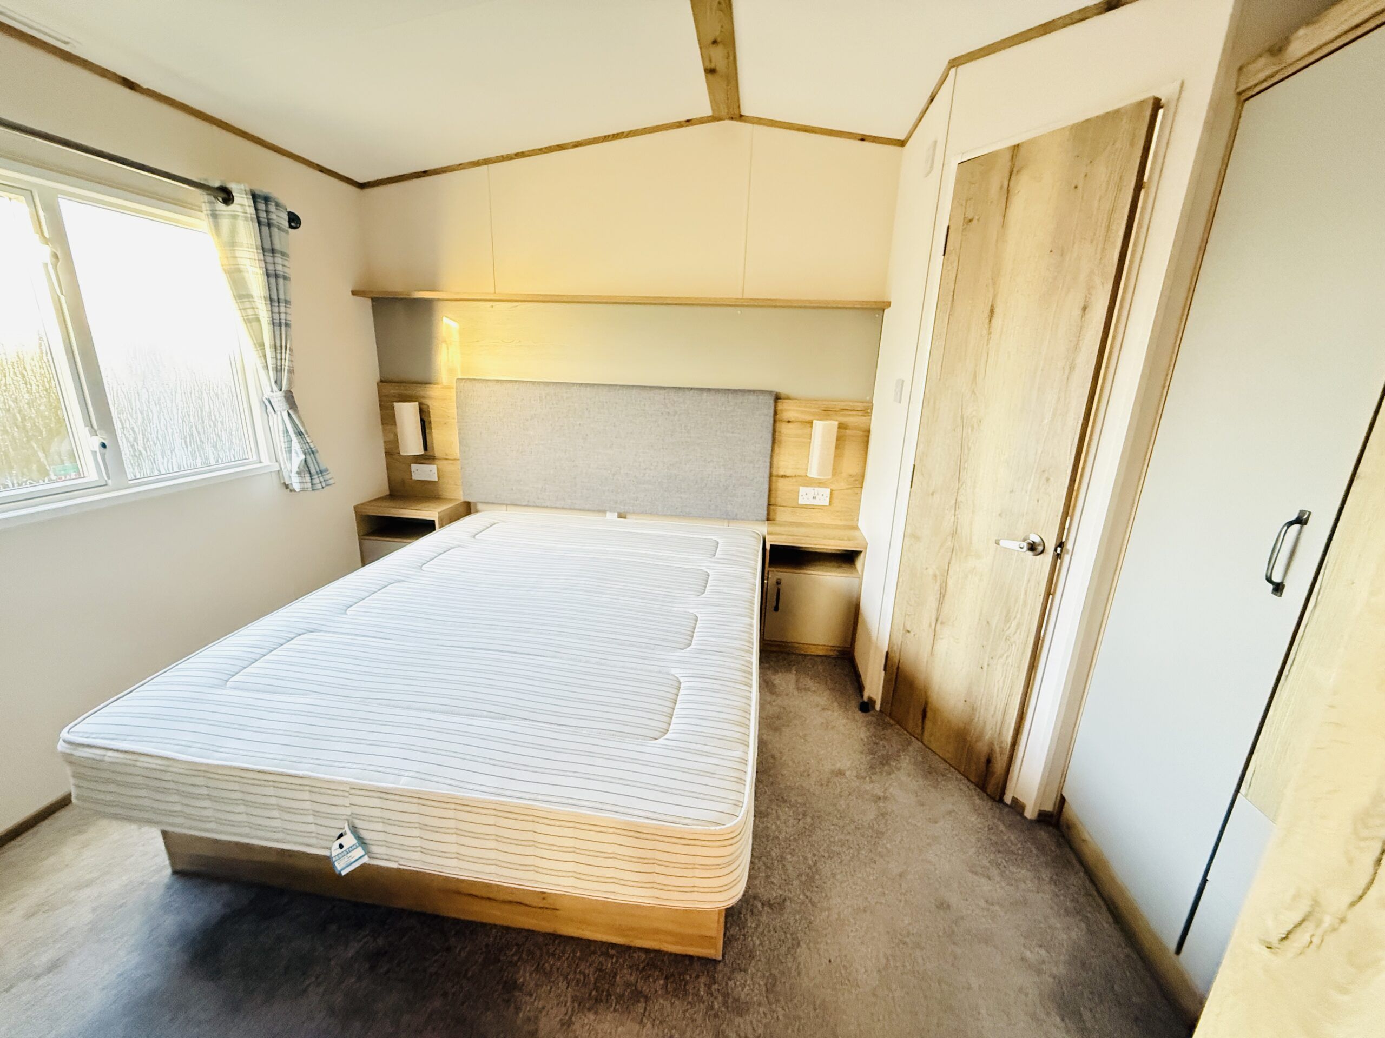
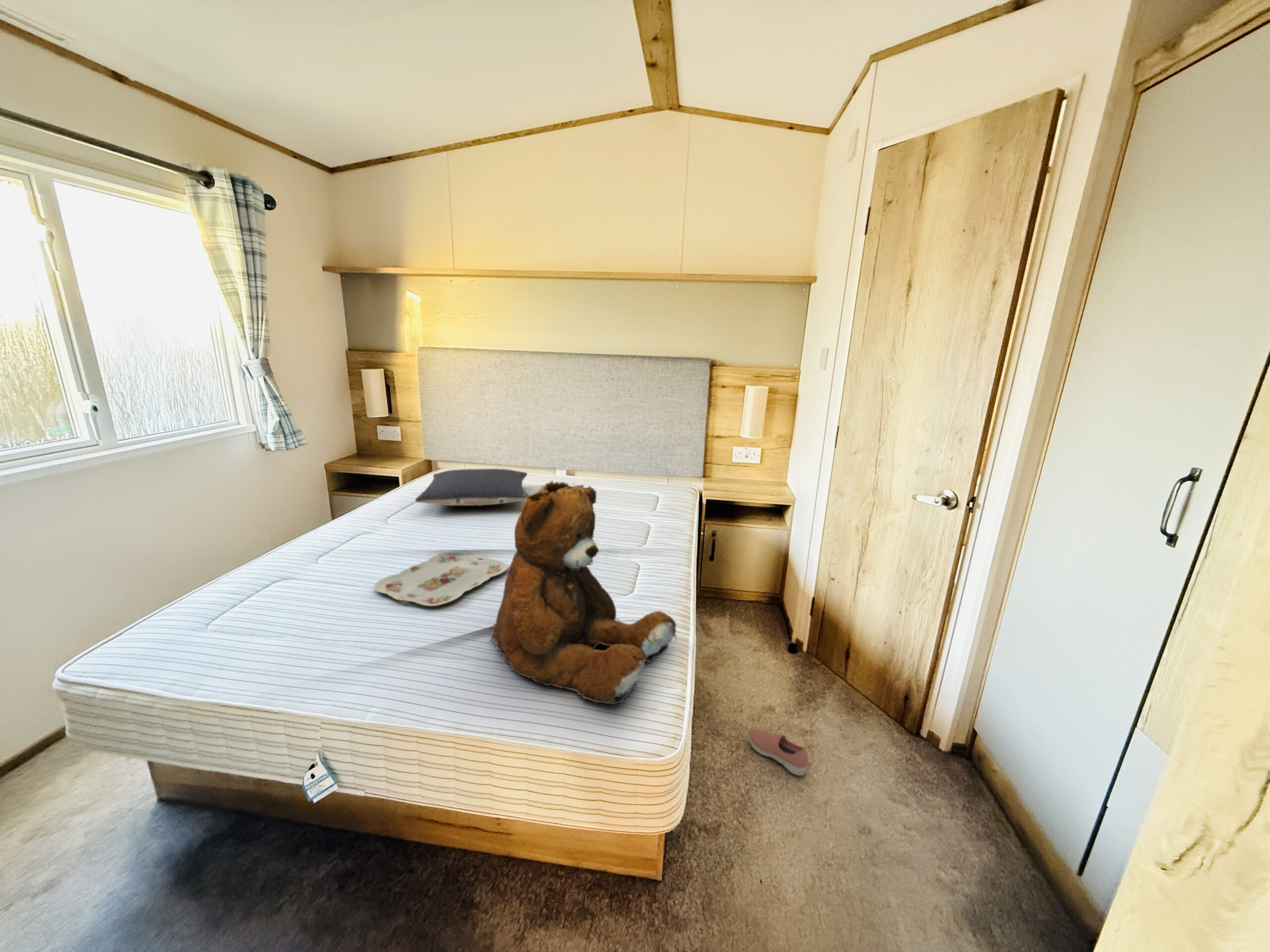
+ serving tray [374,552,508,607]
+ pillow [415,468,529,507]
+ shoe [748,728,809,776]
+ teddy bear [488,480,677,705]
